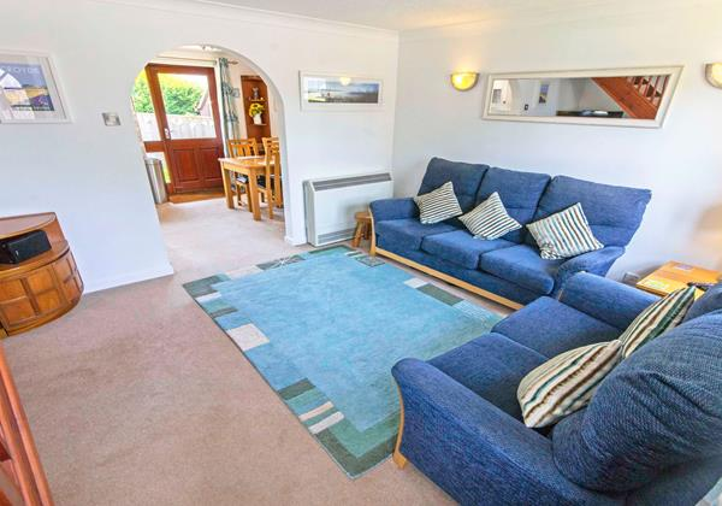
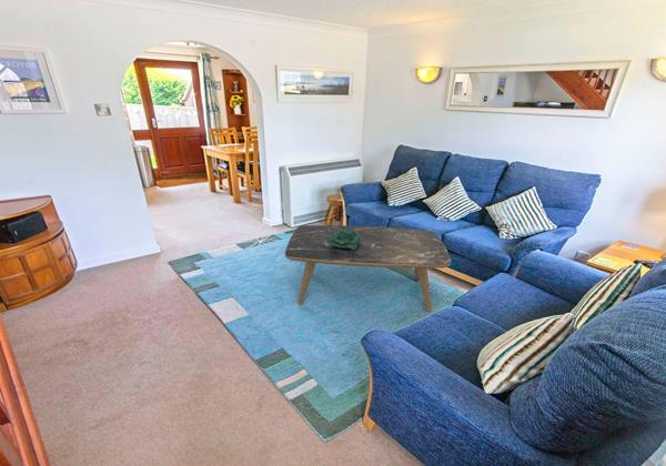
+ decorative bowl [329,229,362,250]
+ coffee table [284,224,452,313]
